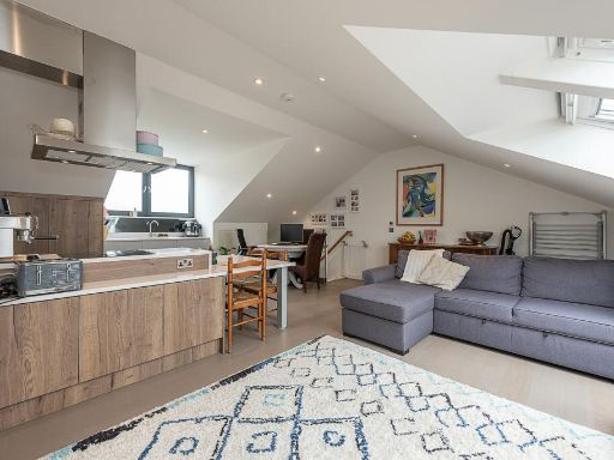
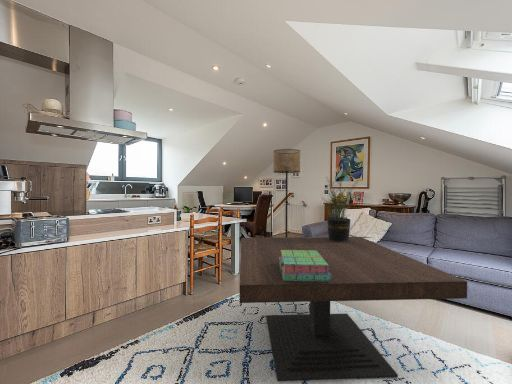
+ coffee table [239,236,468,382]
+ stack of books [279,250,332,281]
+ potted plant [321,176,360,242]
+ floor lamp [273,148,301,237]
